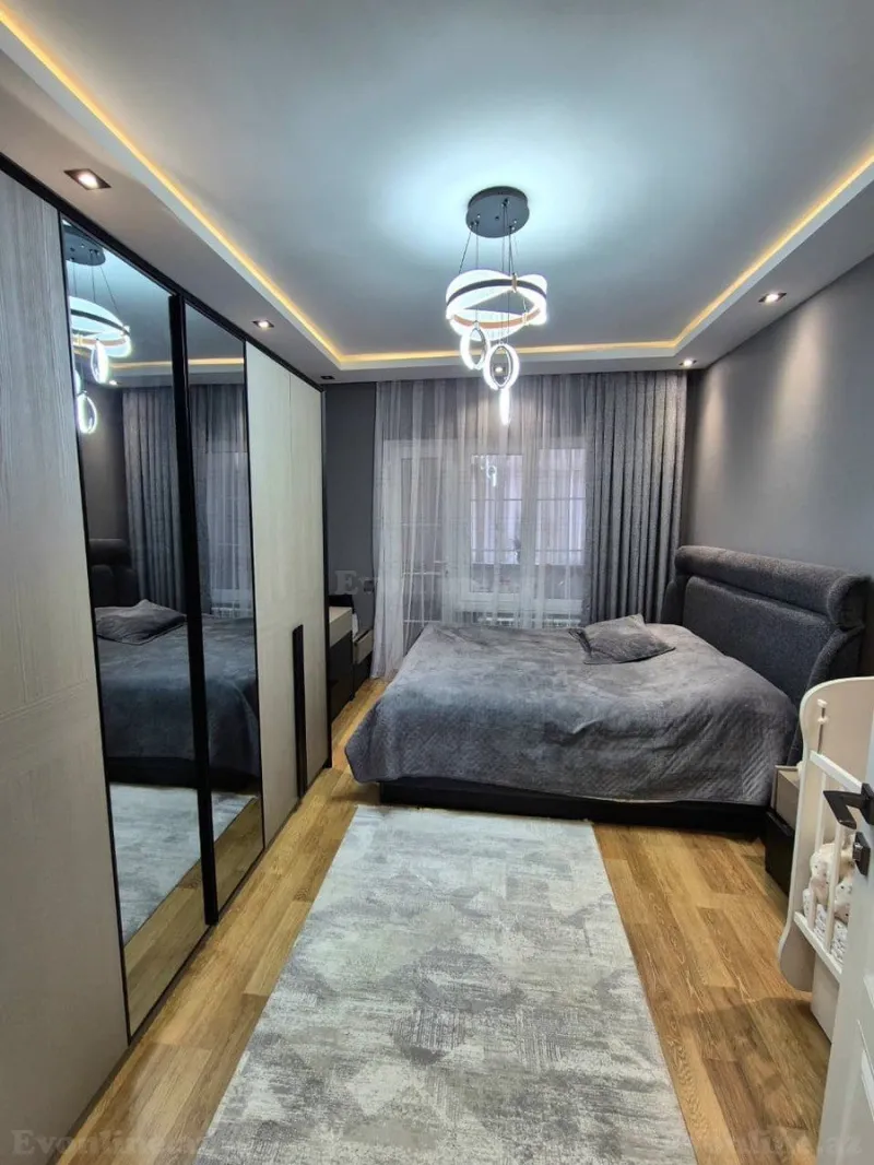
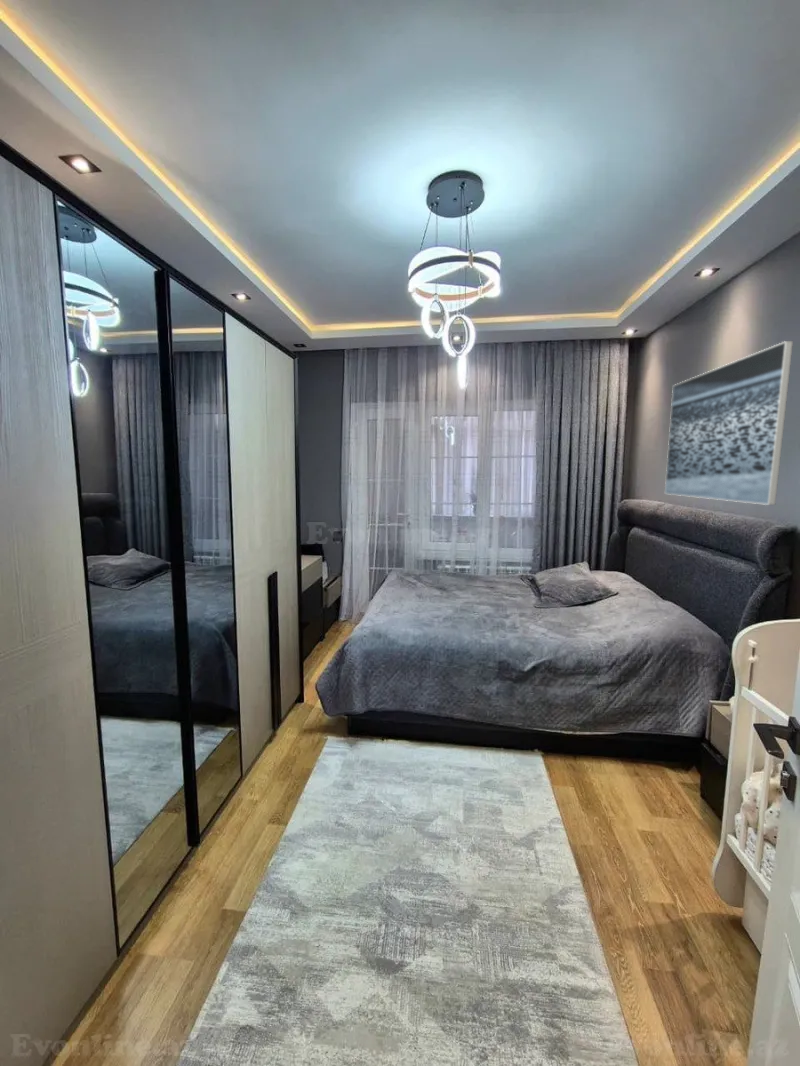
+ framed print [664,340,794,506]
